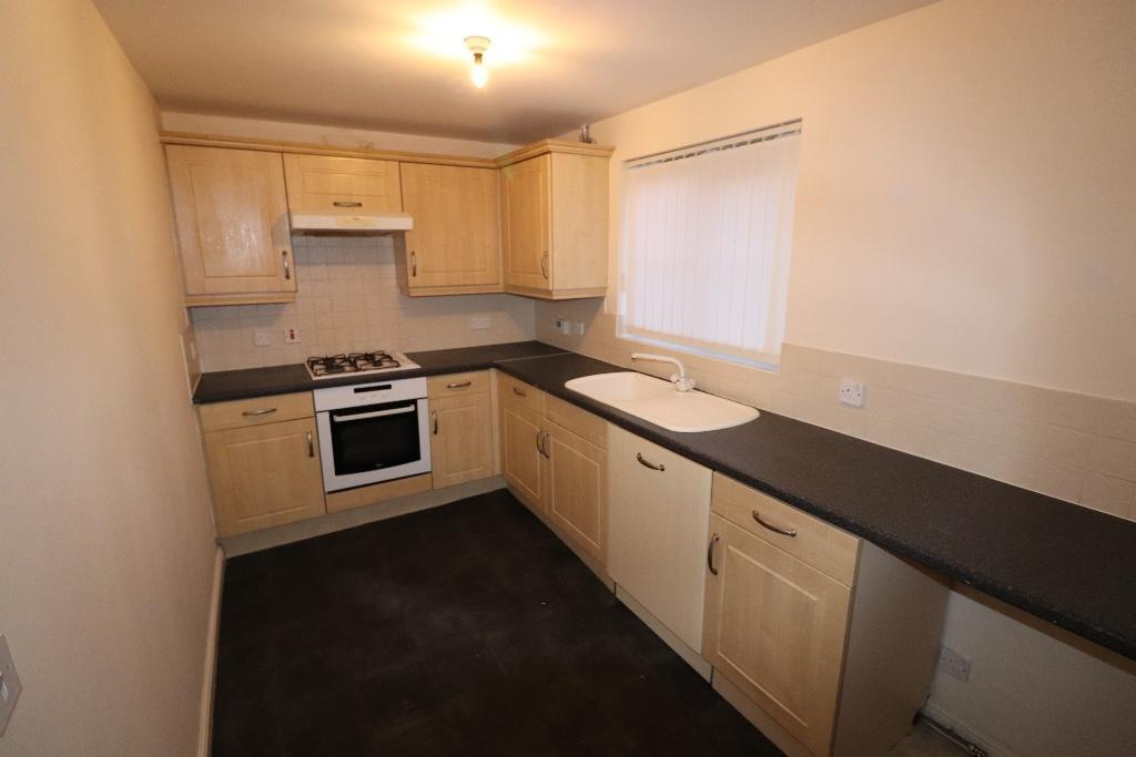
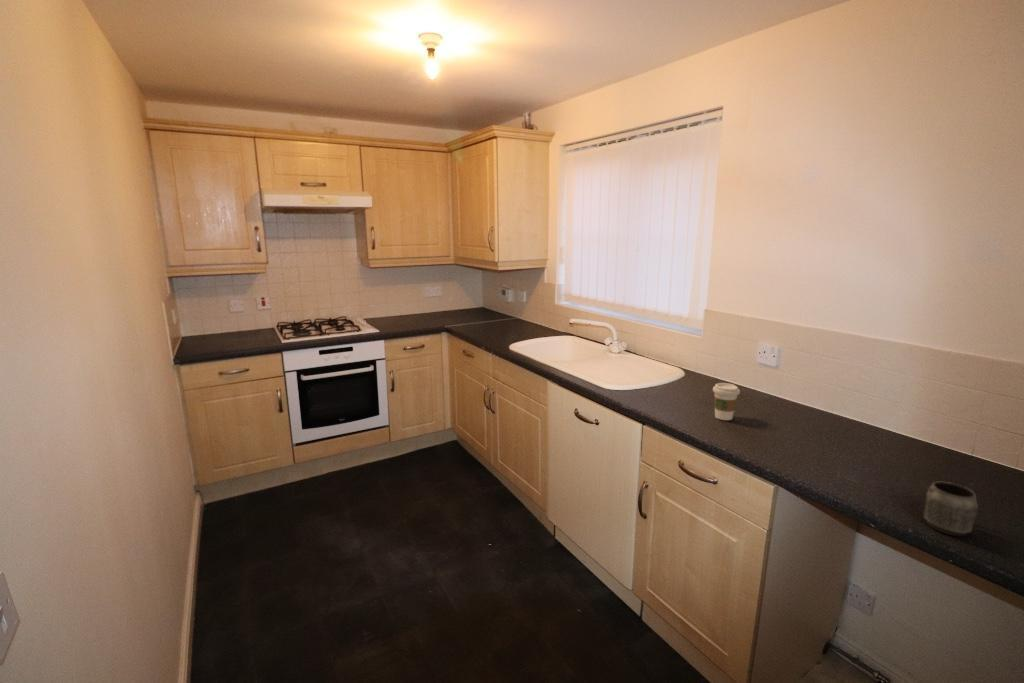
+ mug [922,481,979,537]
+ coffee cup [712,382,741,421]
